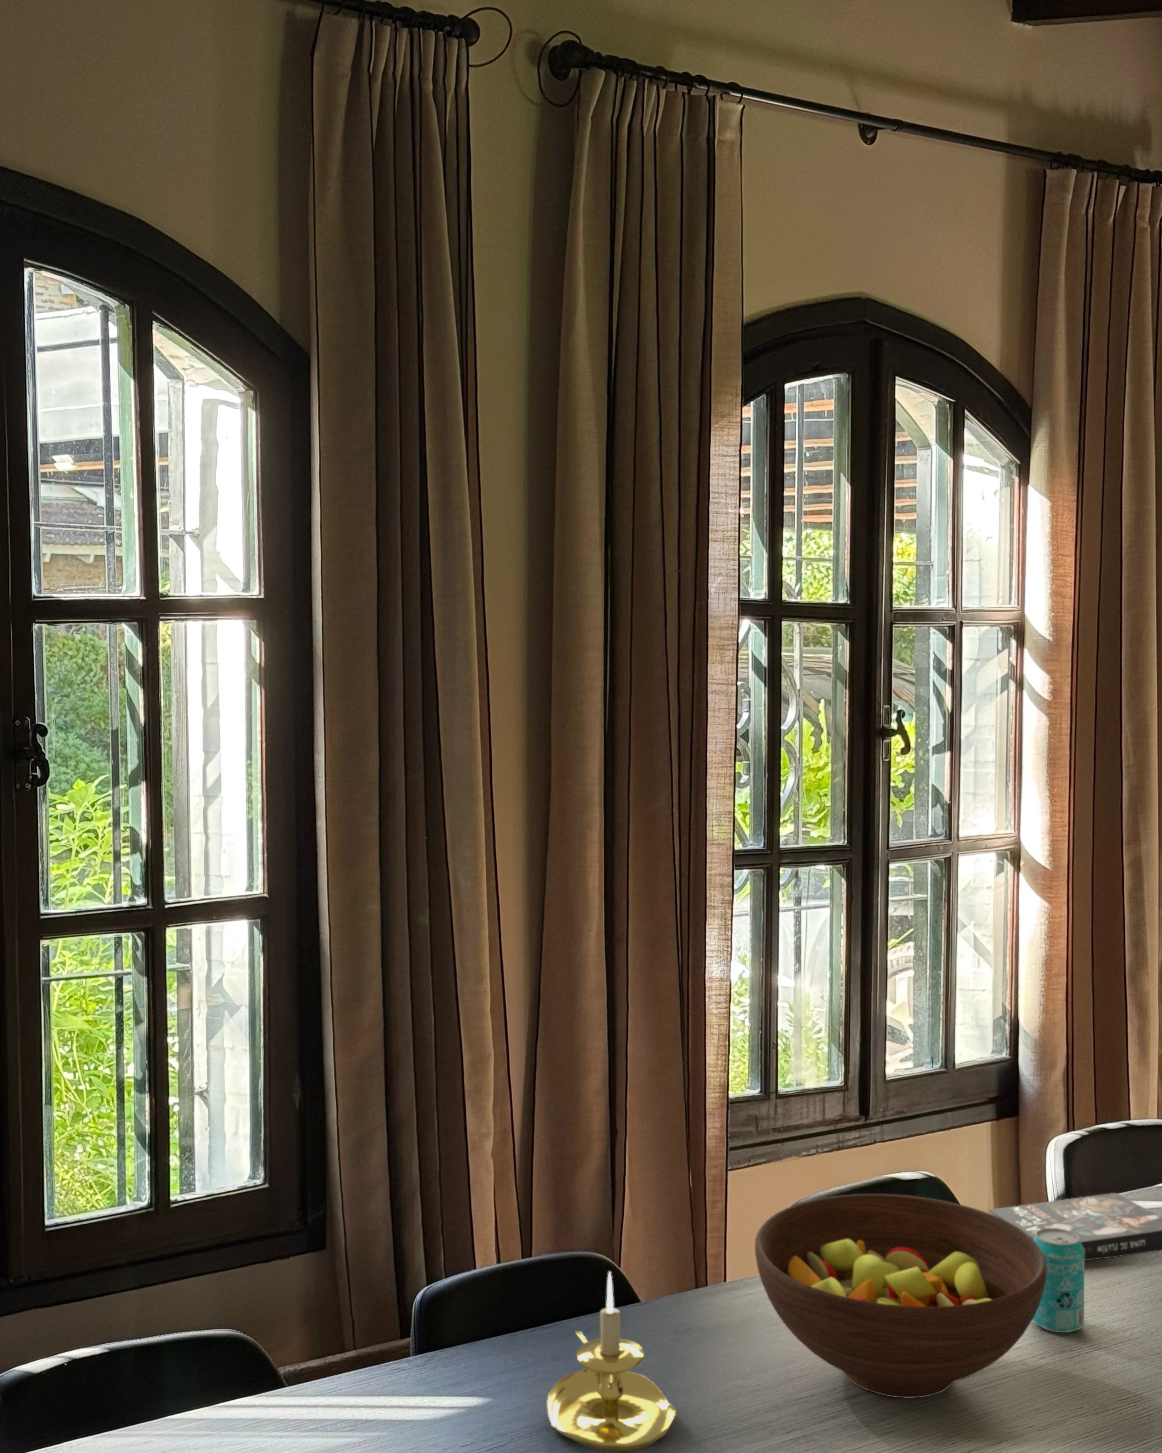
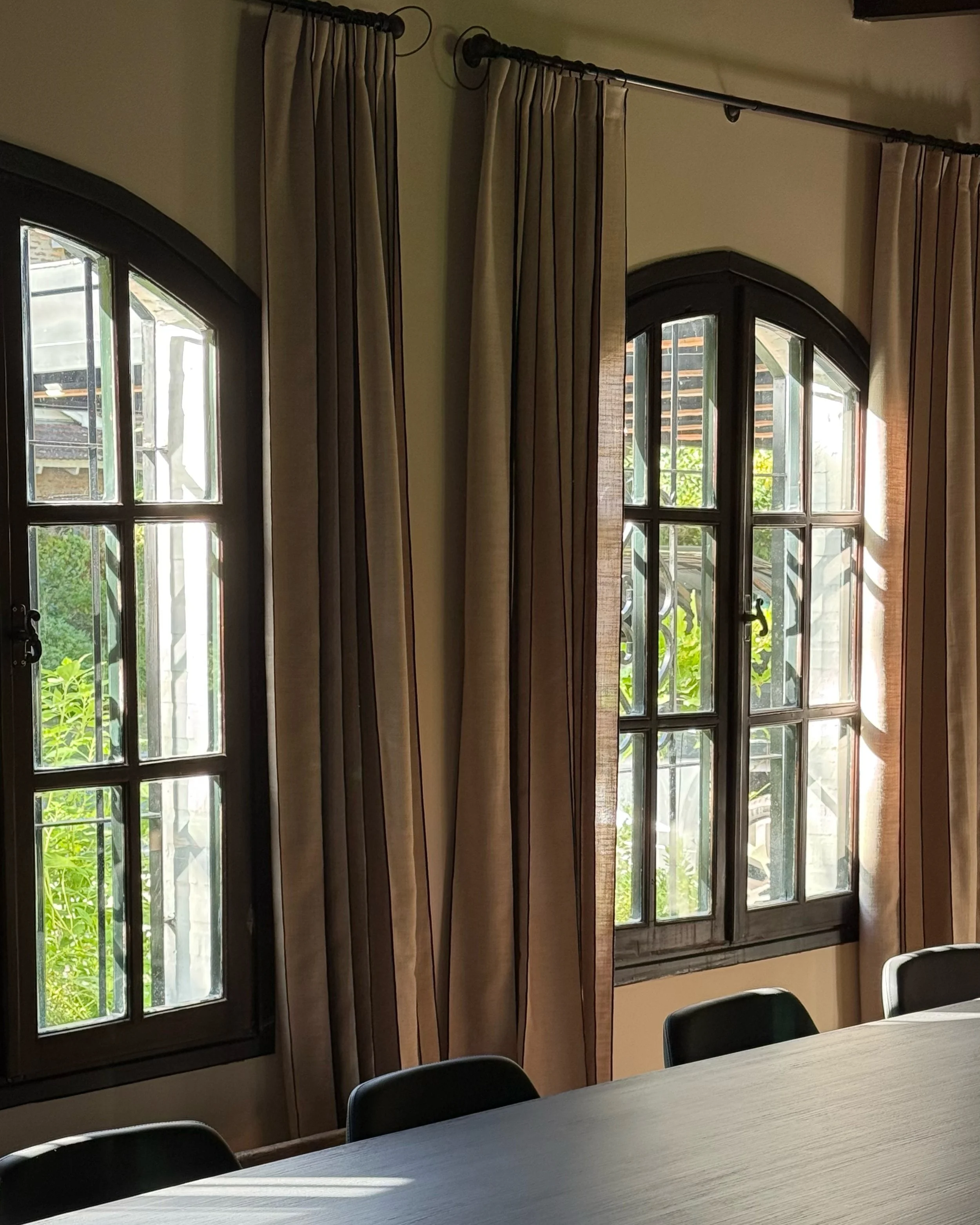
- fruit bowl [754,1193,1047,1398]
- book [988,1192,1162,1261]
- beverage can [1032,1228,1085,1333]
- candle holder [547,1272,676,1453]
